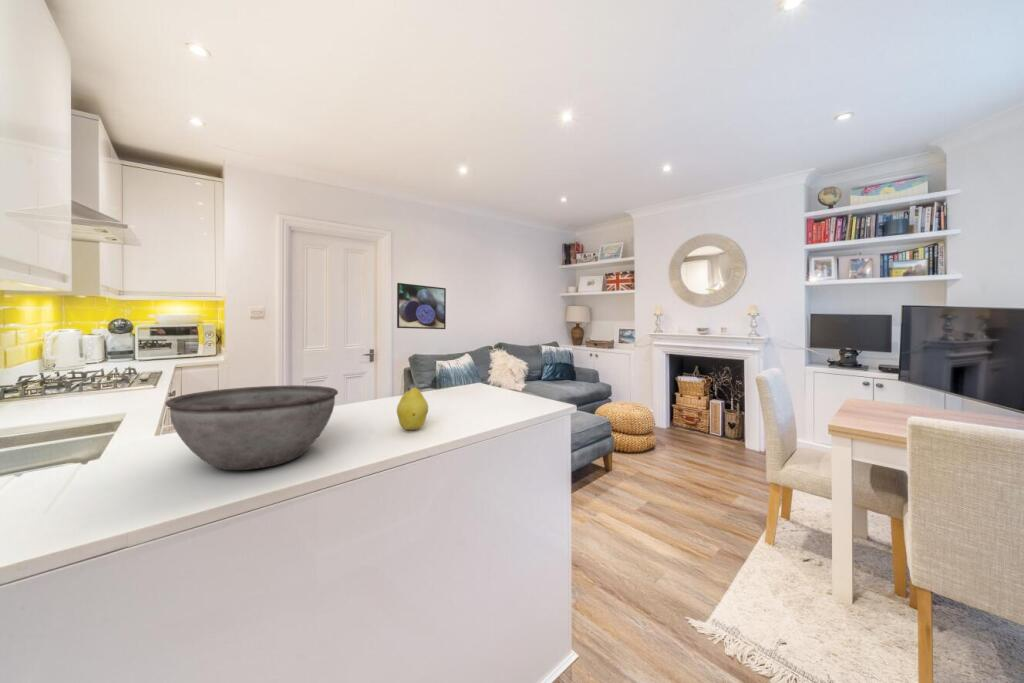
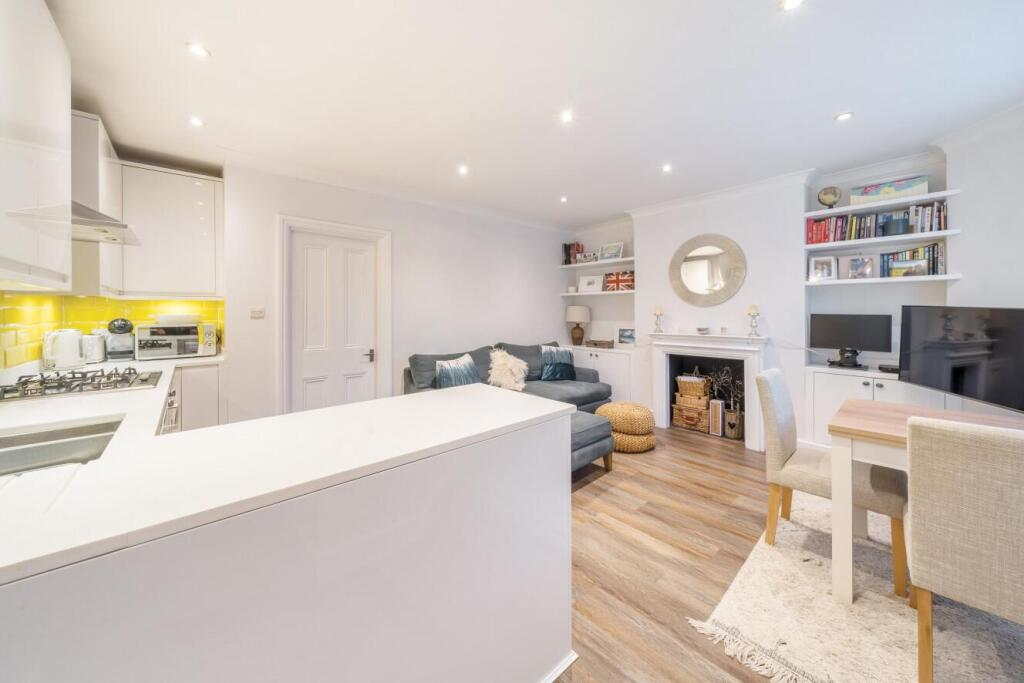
- fruit [396,387,429,431]
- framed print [396,282,447,330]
- bowl [164,385,339,471]
